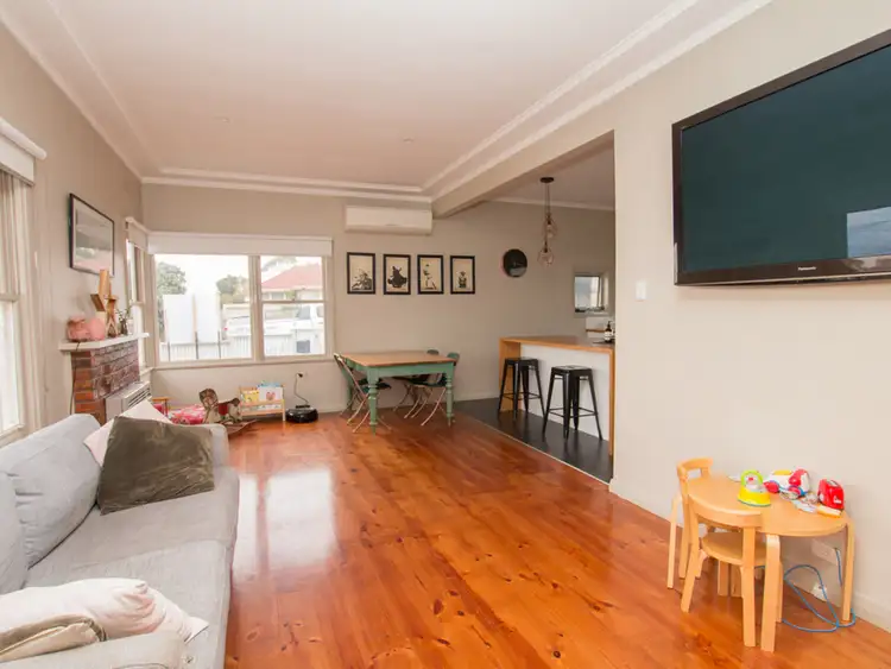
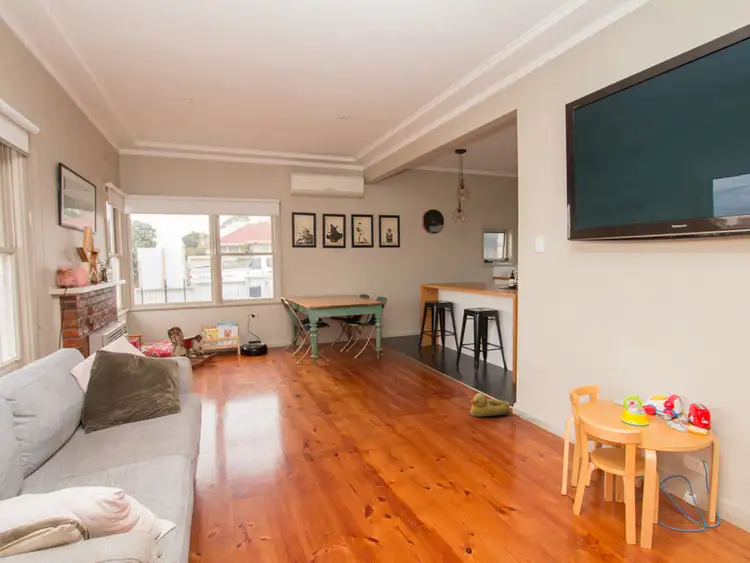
+ rubber duck [469,392,511,418]
